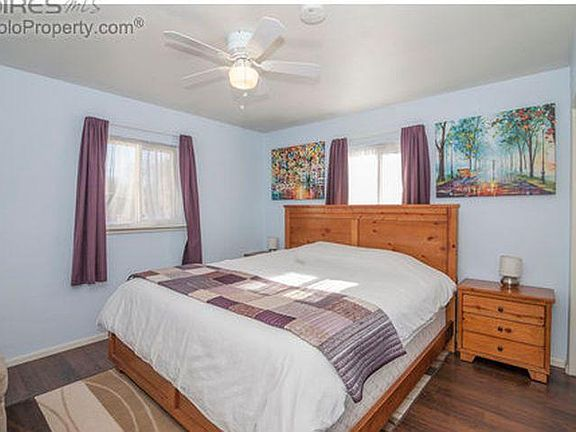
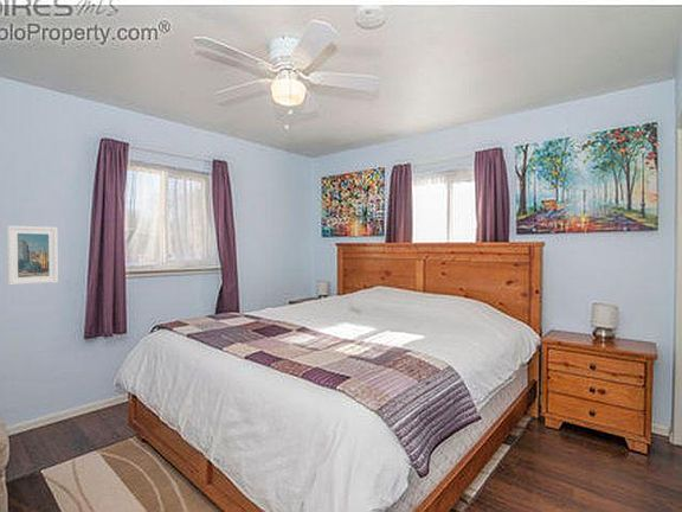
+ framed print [6,224,59,287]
